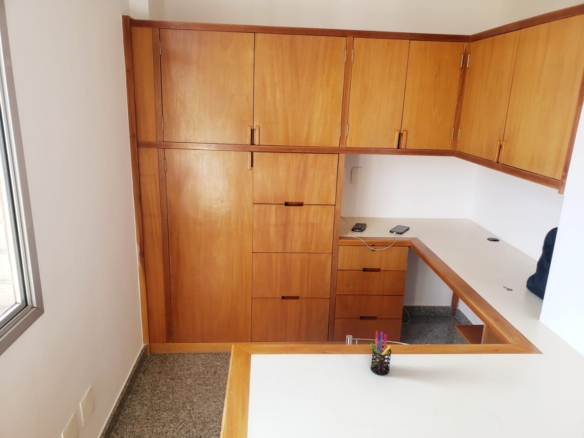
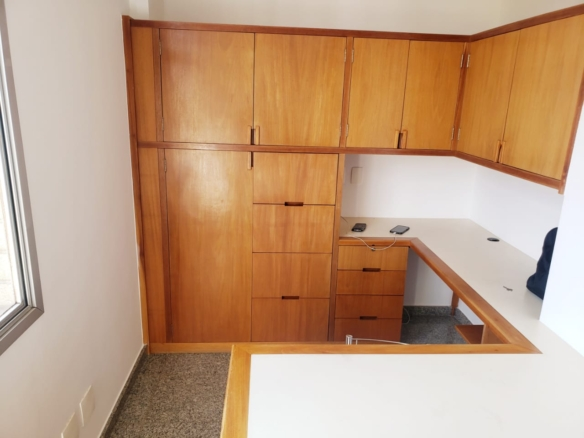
- pen holder [370,330,392,376]
